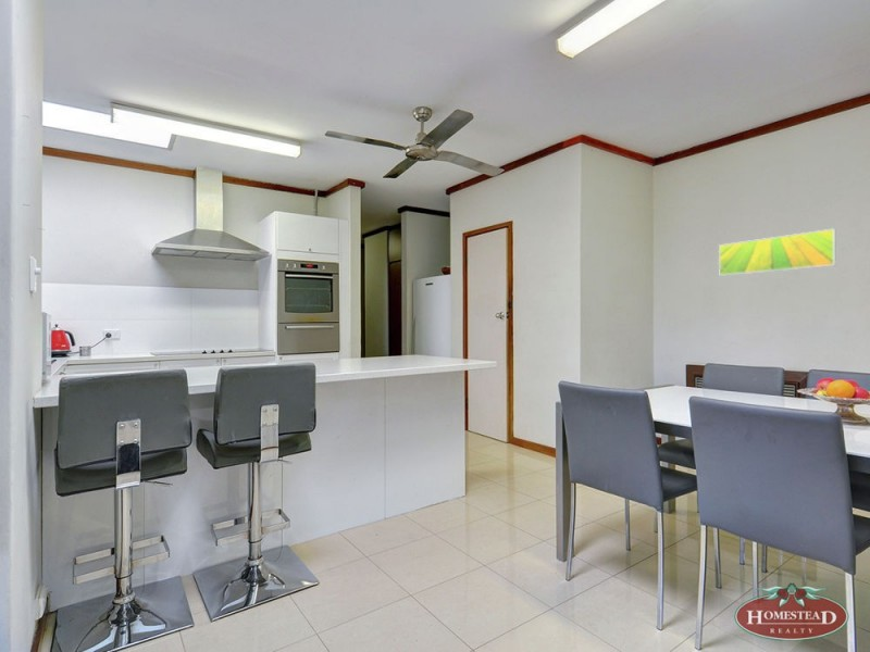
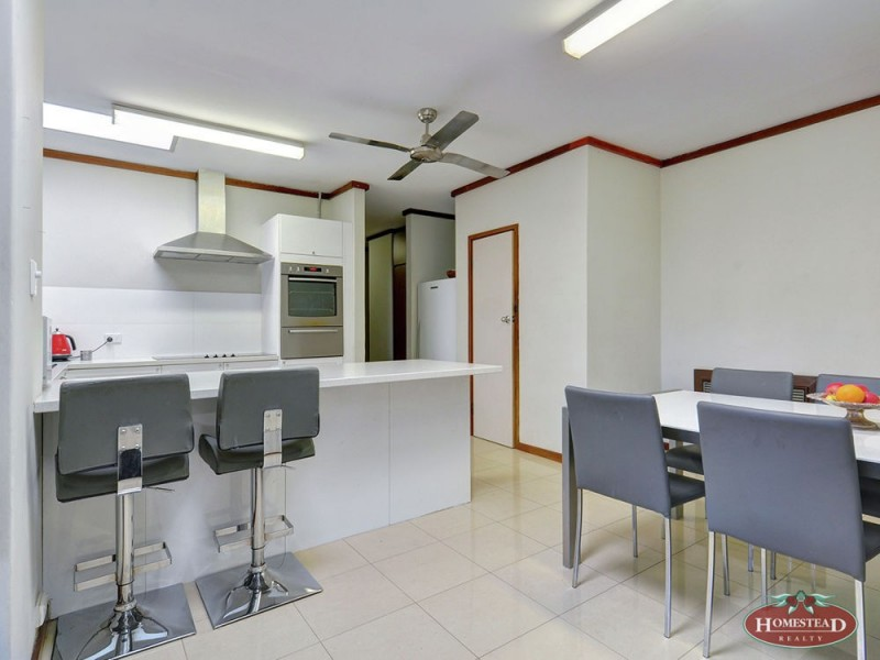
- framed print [718,228,837,277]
